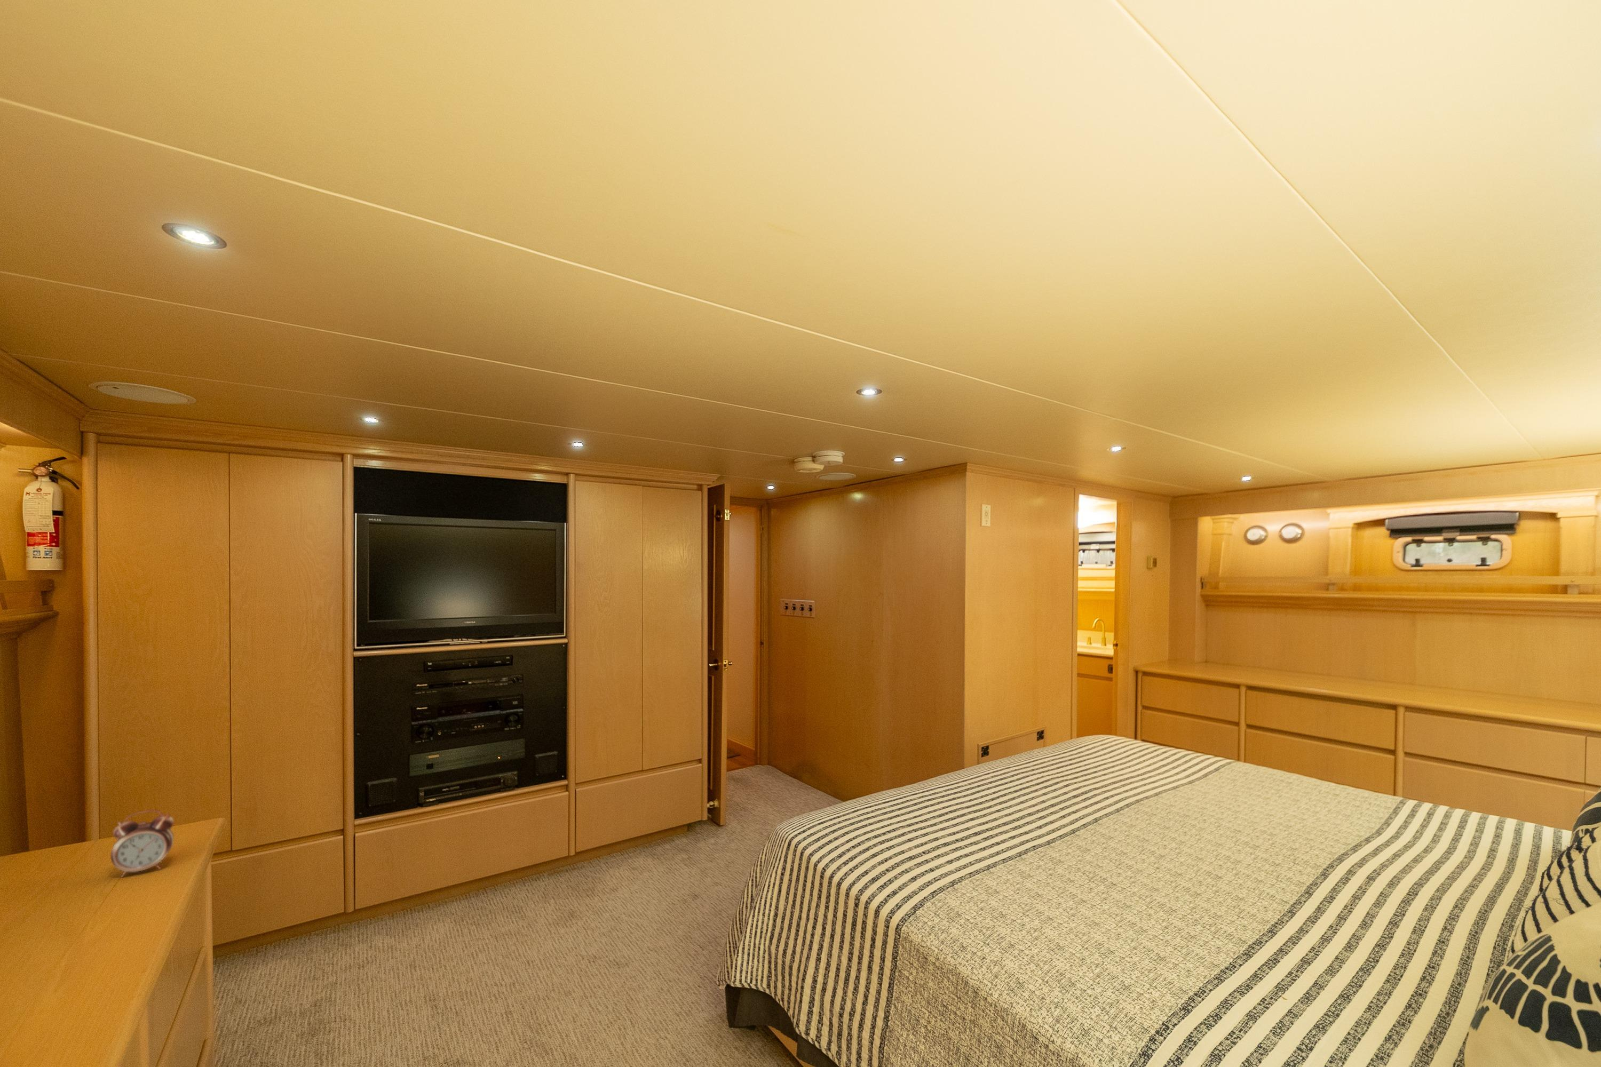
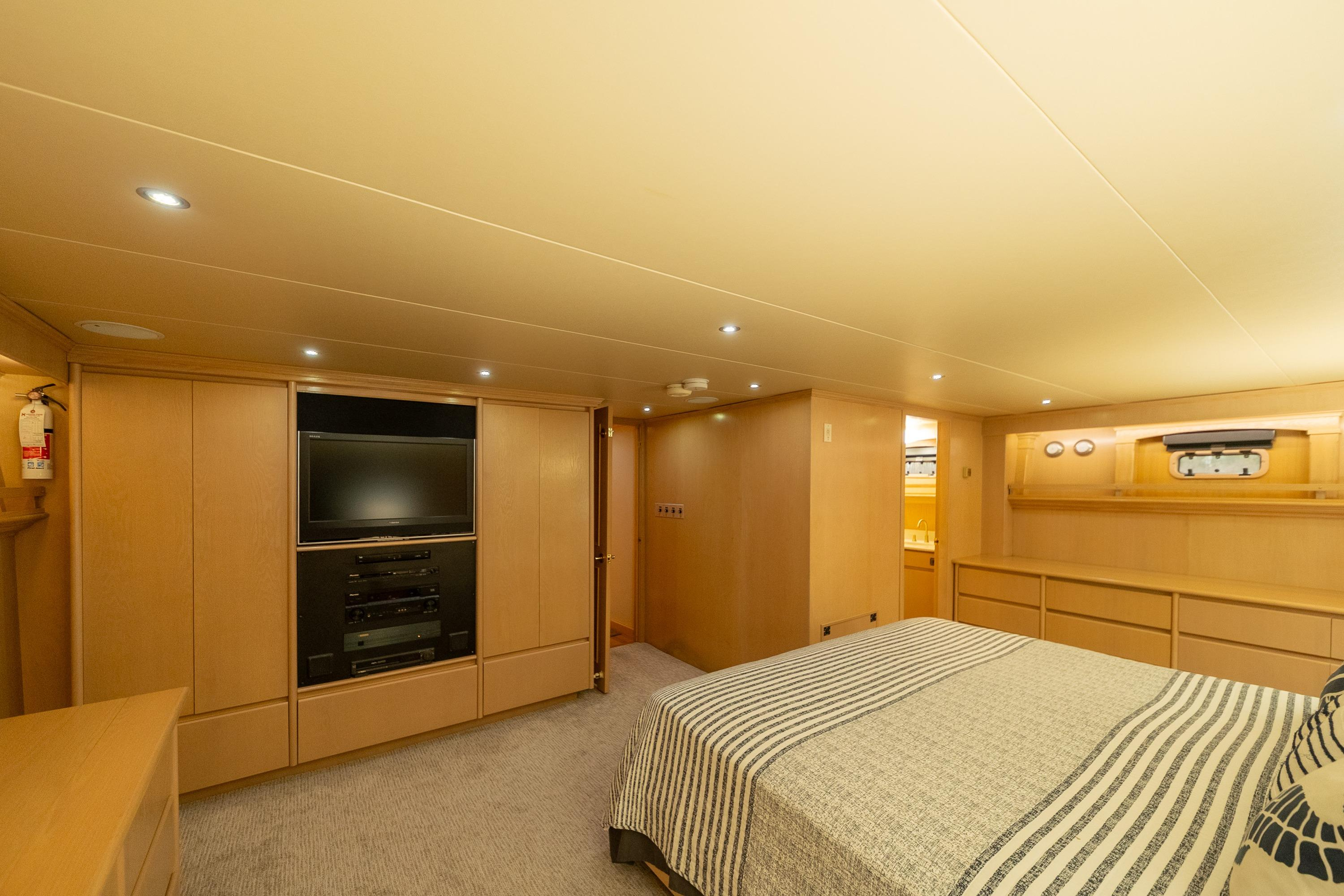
- alarm clock [110,810,174,878]
